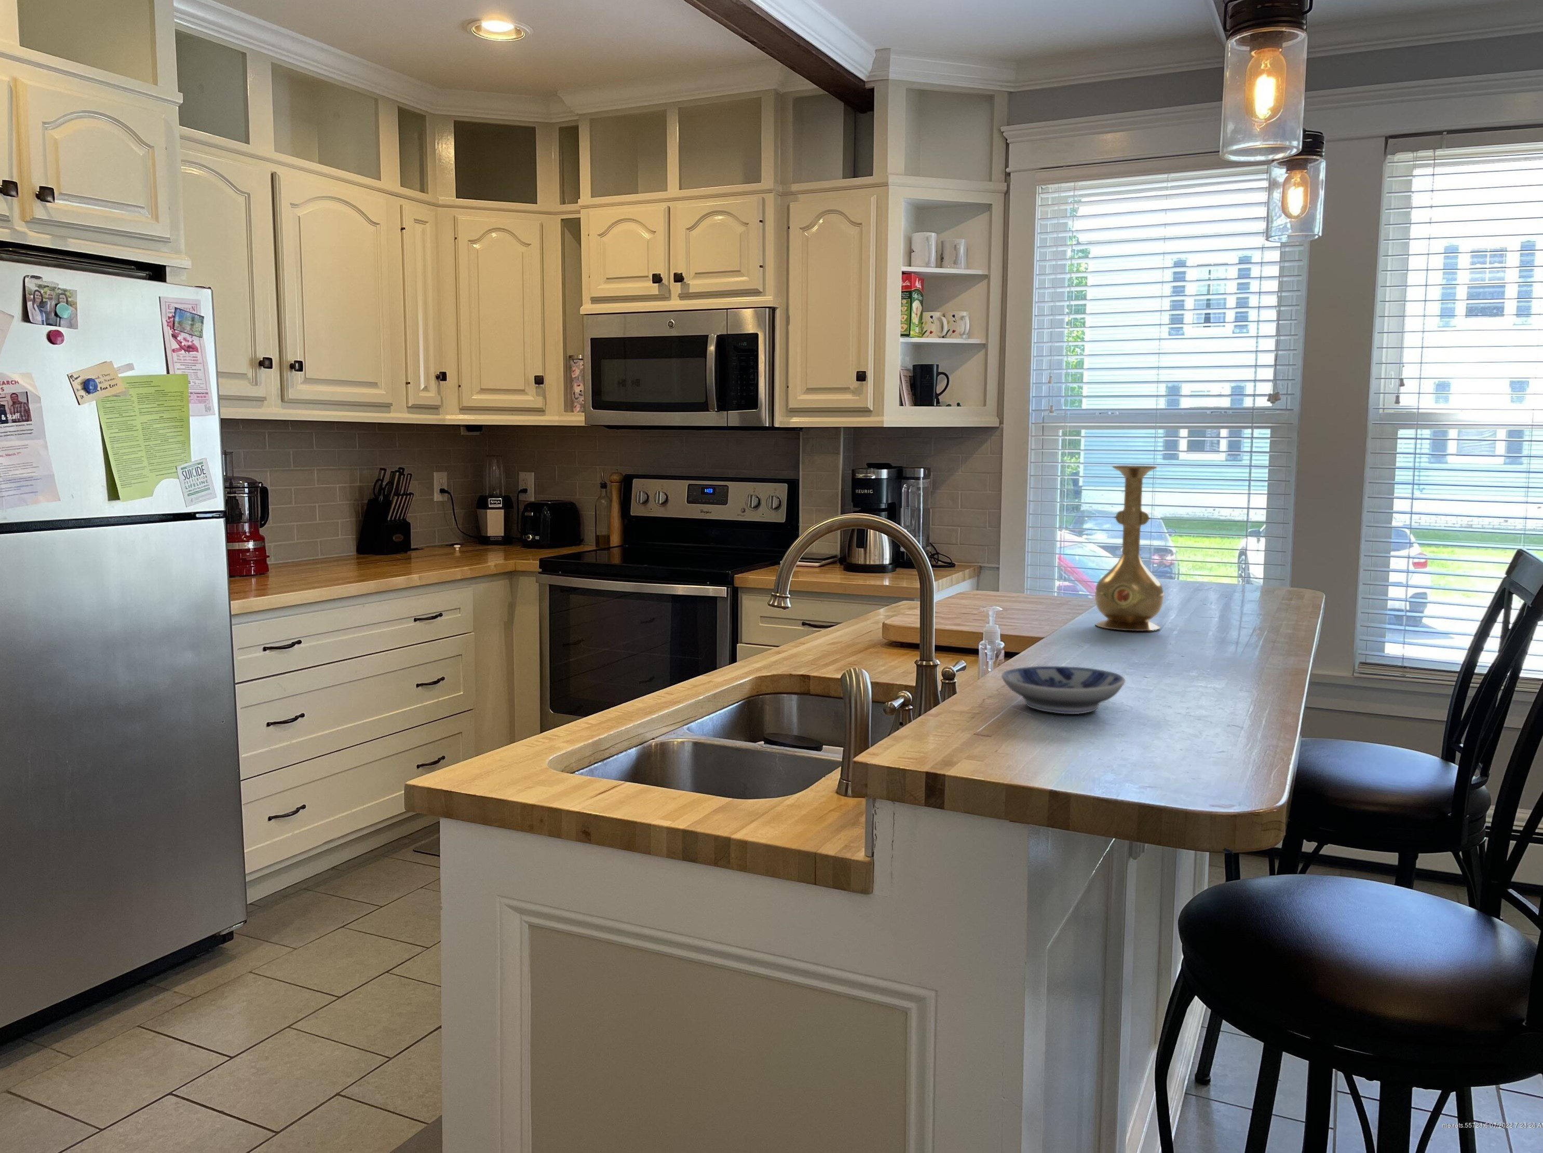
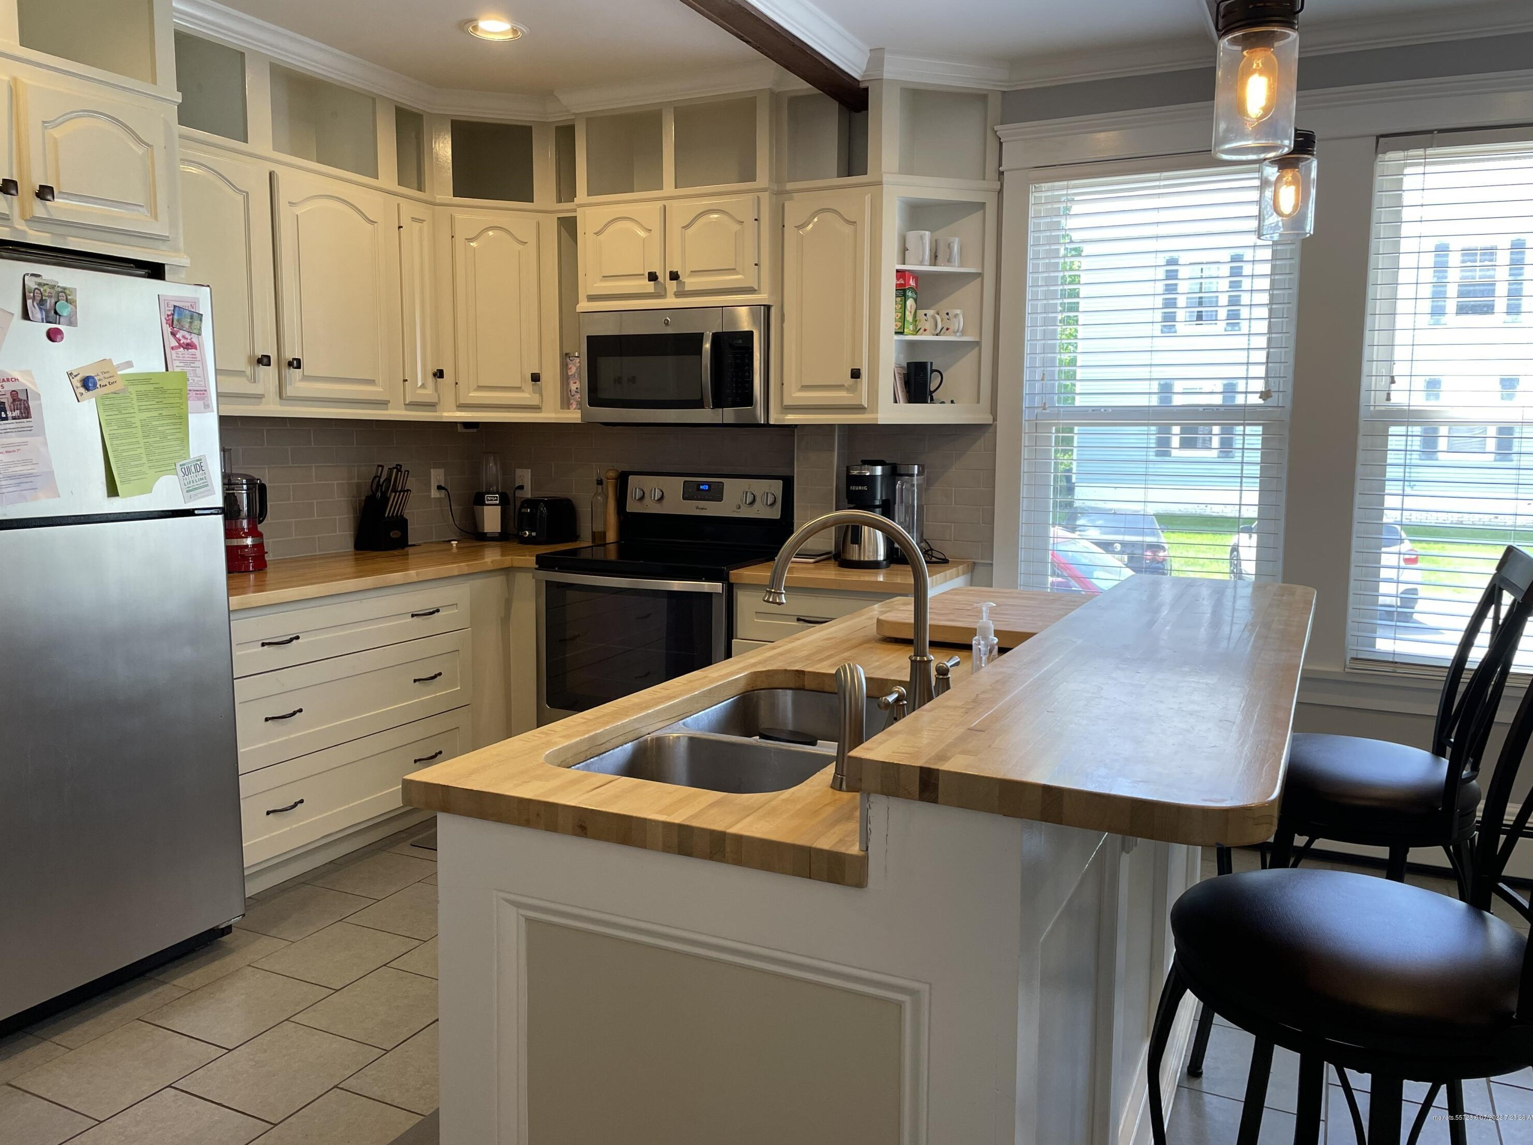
- bowl [1000,666,1125,715]
- vase [1094,464,1165,631]
